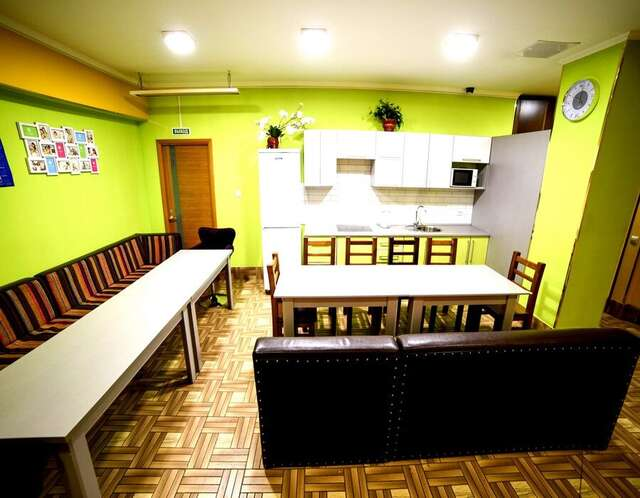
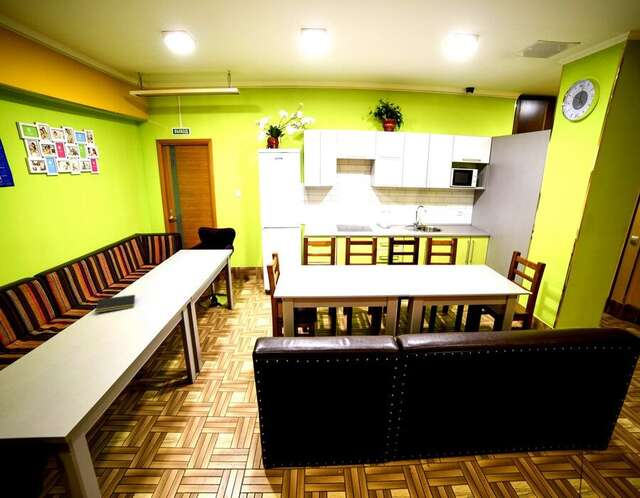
+ notepad [94,294,136,314]
